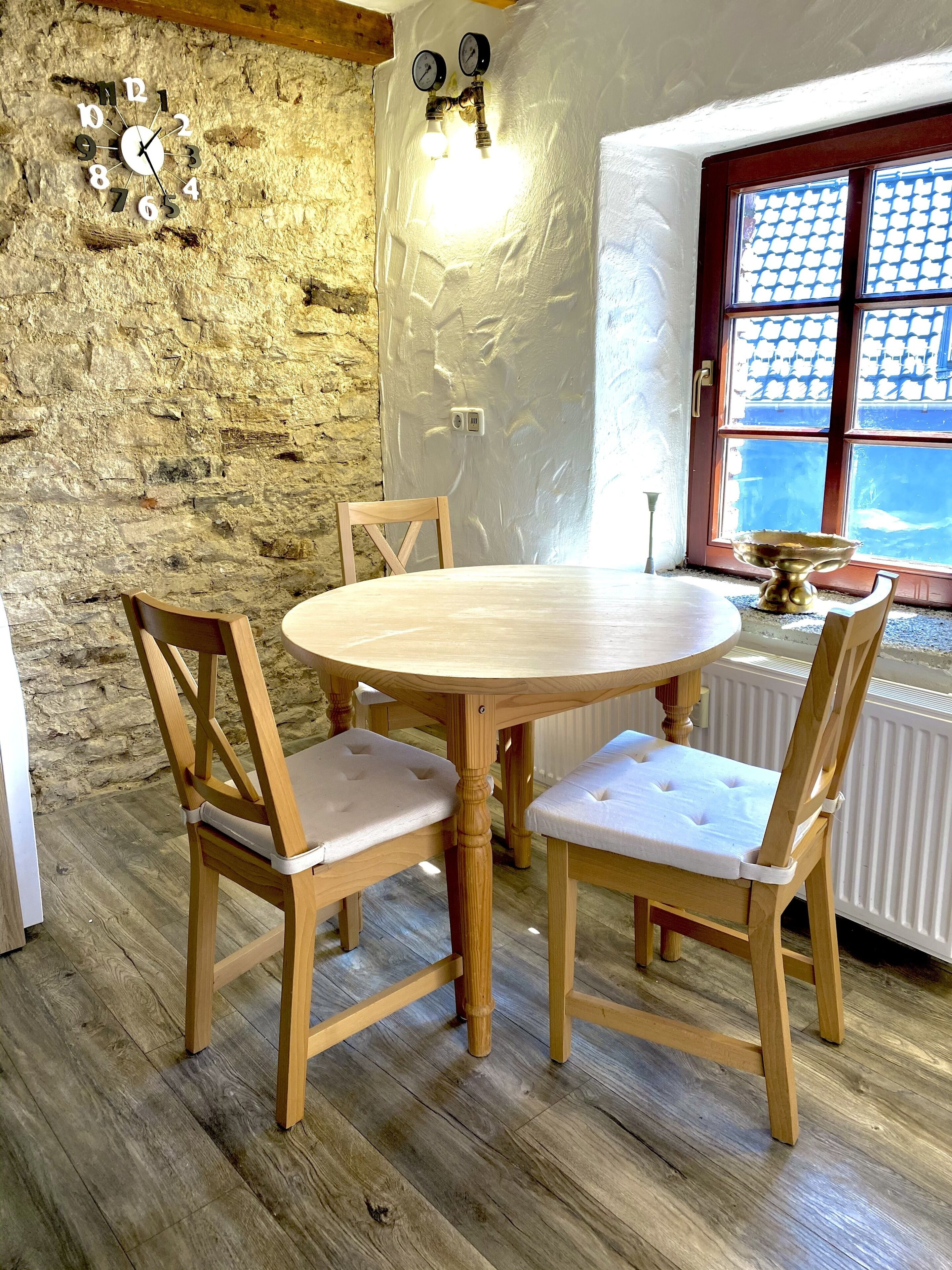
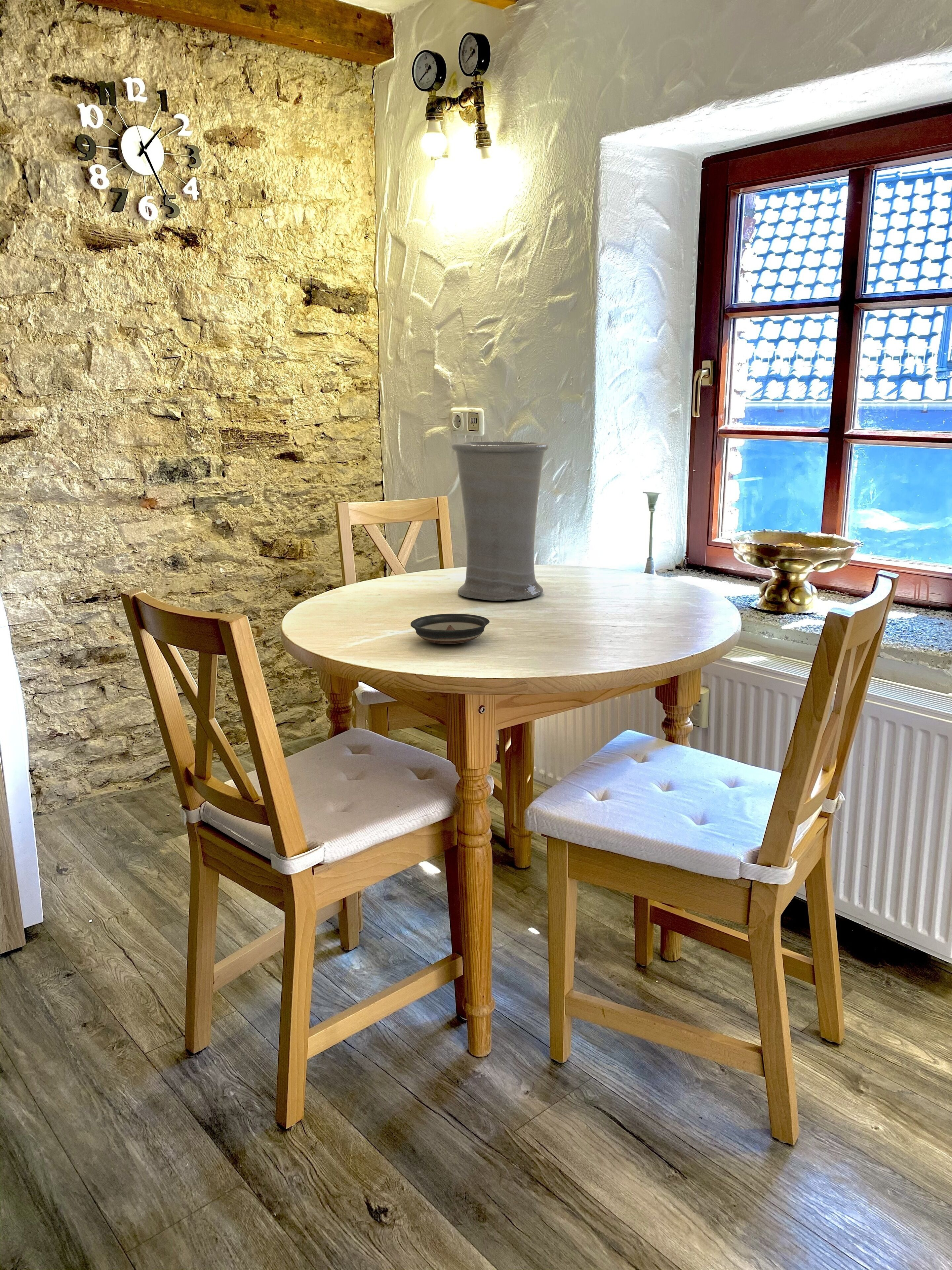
+ saucer [410,614,490,644]
+ vase [451,441,549,601]
